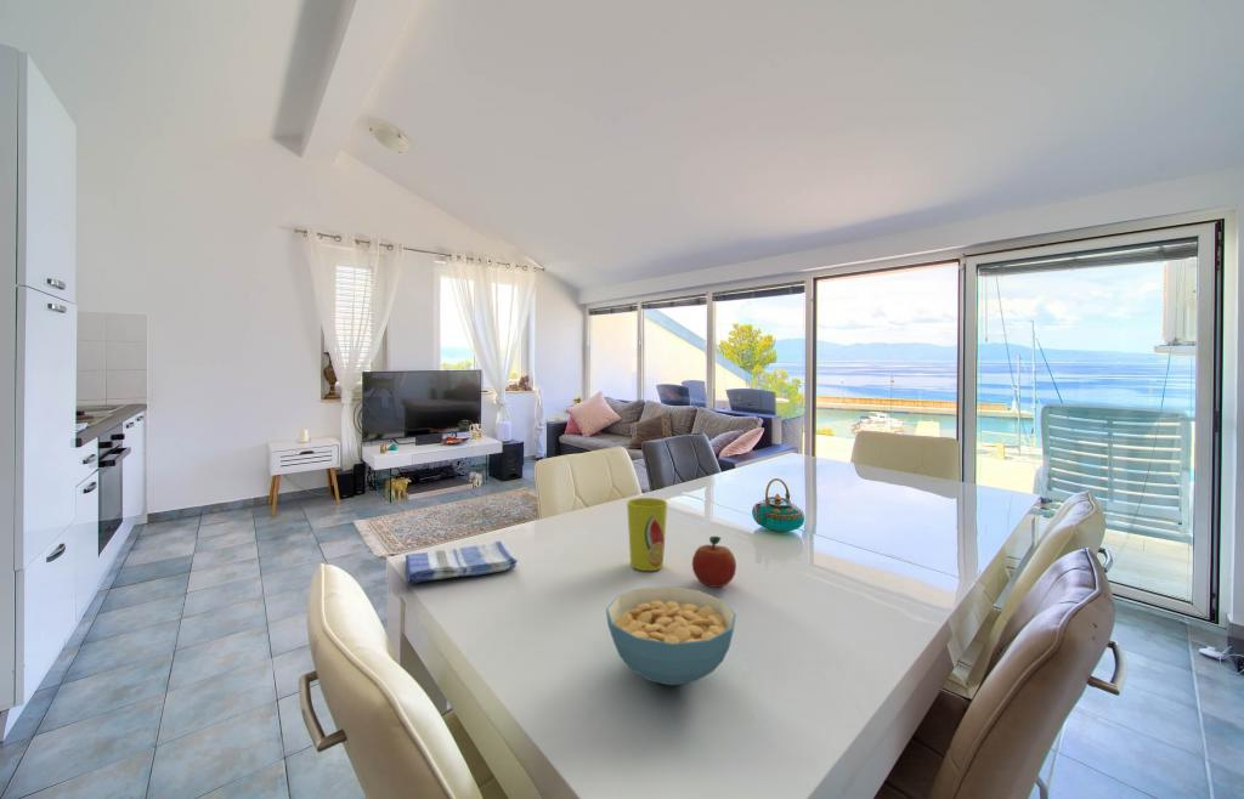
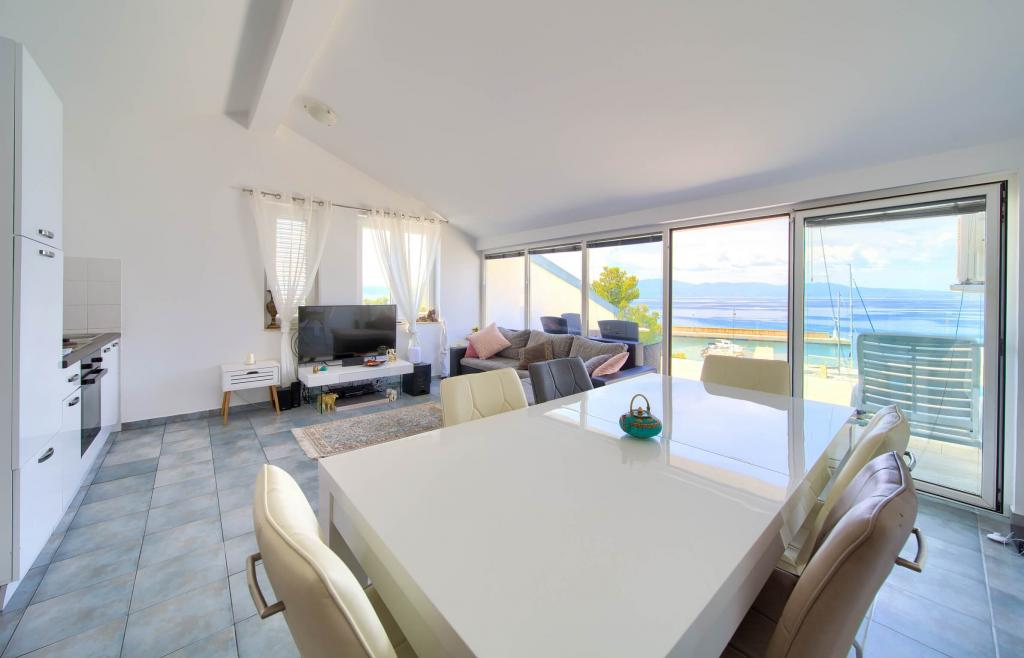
- cup [626,497,668,572]
- fruit [691,536,737,589]
- dish towel [405,539,520,584]
- cereal bowl [605,585,737,686]
